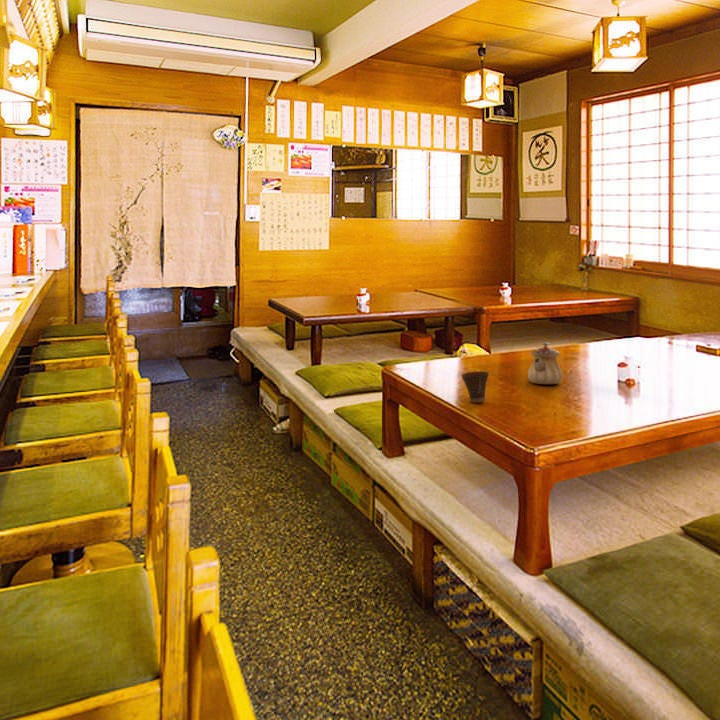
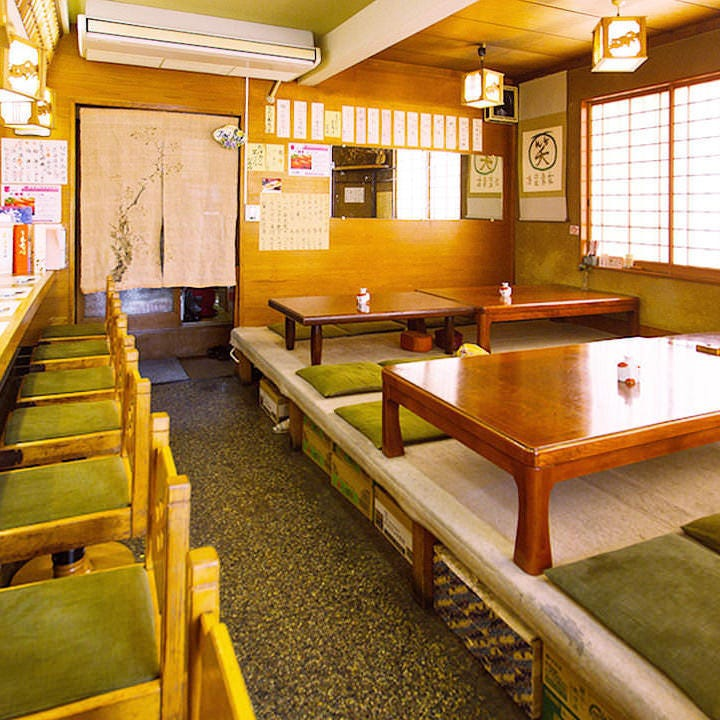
- teapot [527,341,563,385]
- cup [460,370,490,404]
